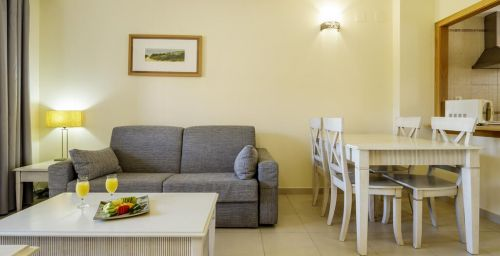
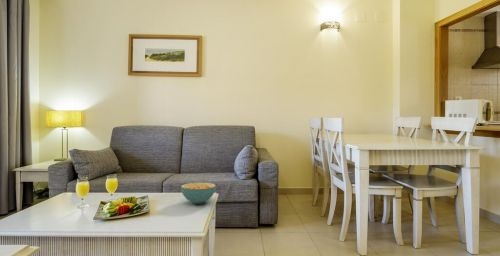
+ cereal bowl [180,182,217,205]
